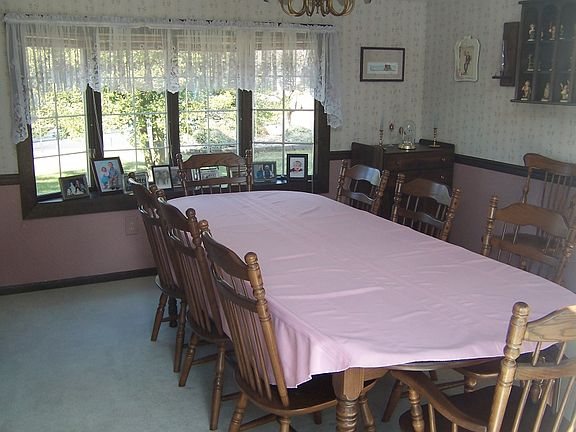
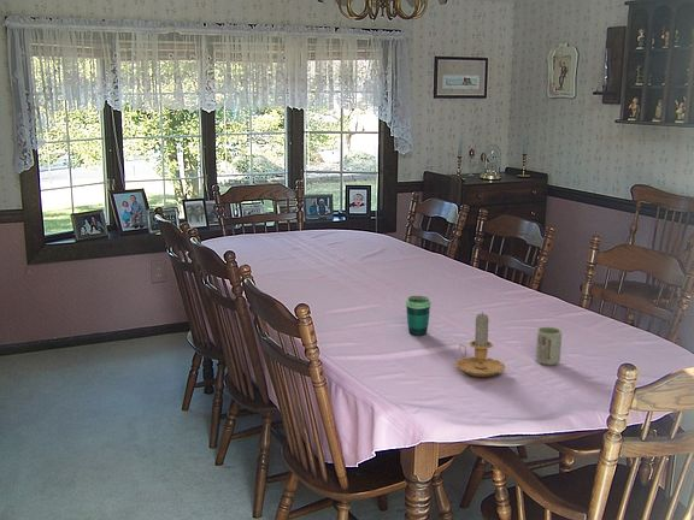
+ cup [535,326,563,367]
+ candle [454,311,506,378]
+ cup [405,295,433,337]
